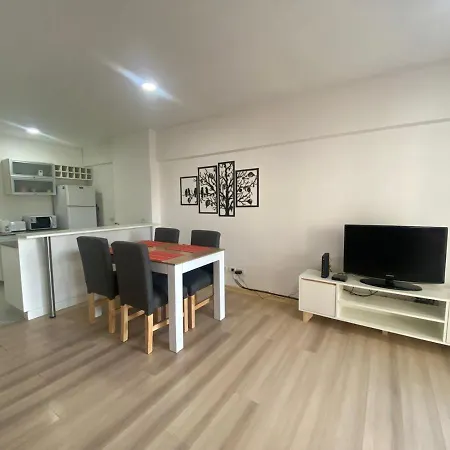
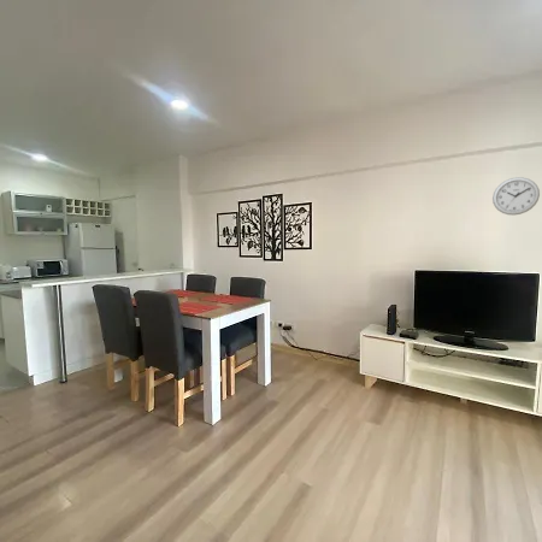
+ wall clock [491,176,541,217]
